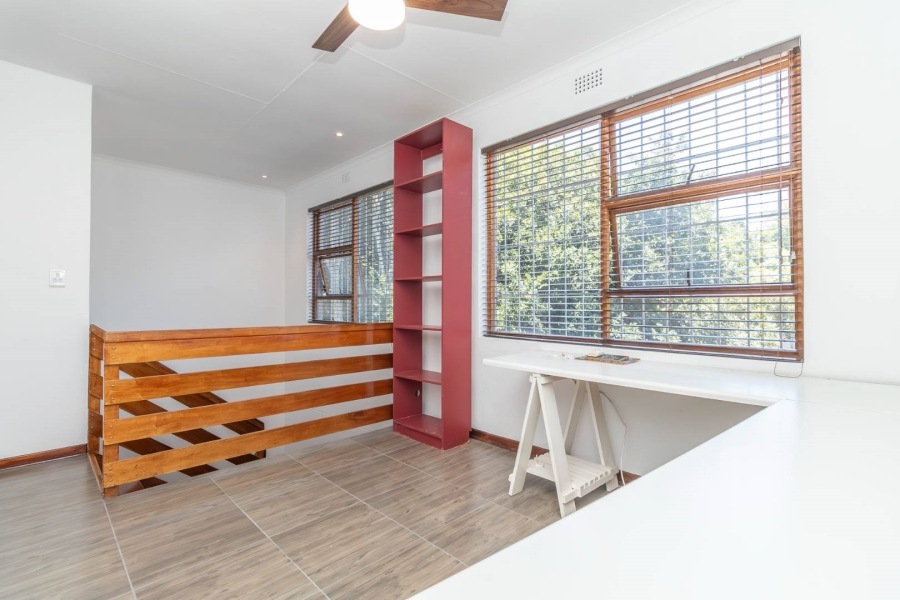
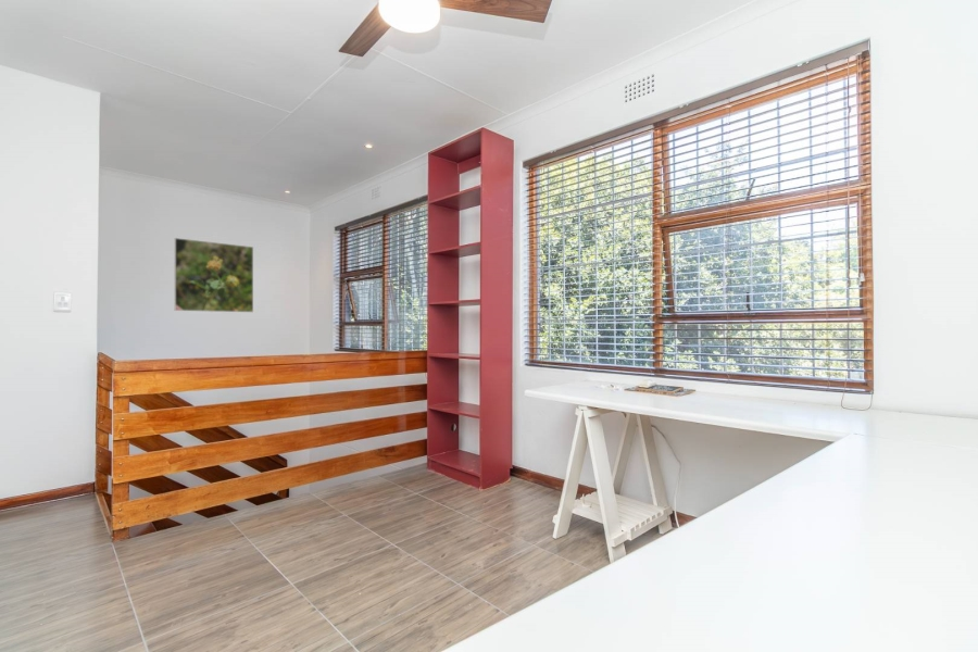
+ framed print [174,237,254,313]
